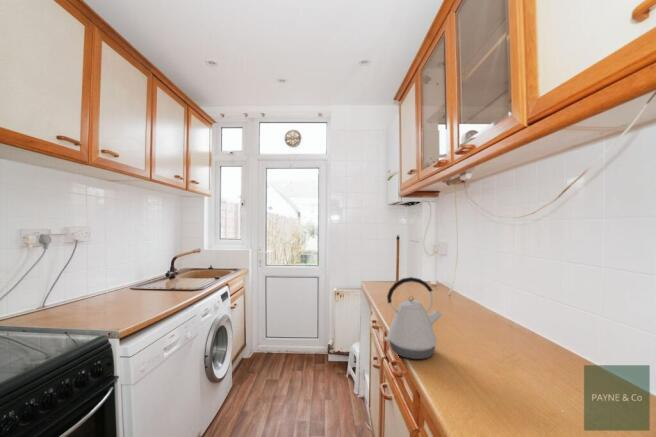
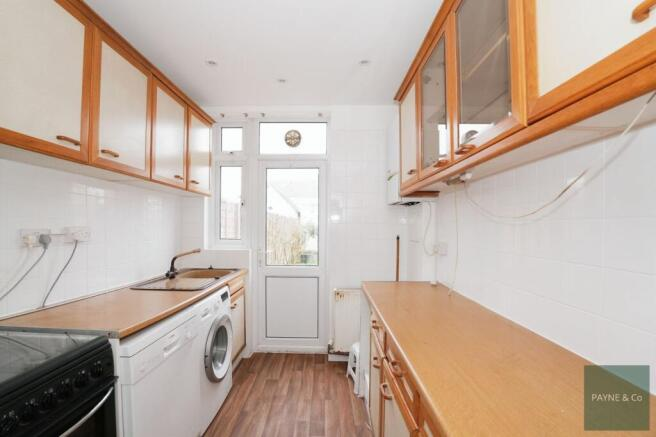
- kettle [383,276,444,360]
